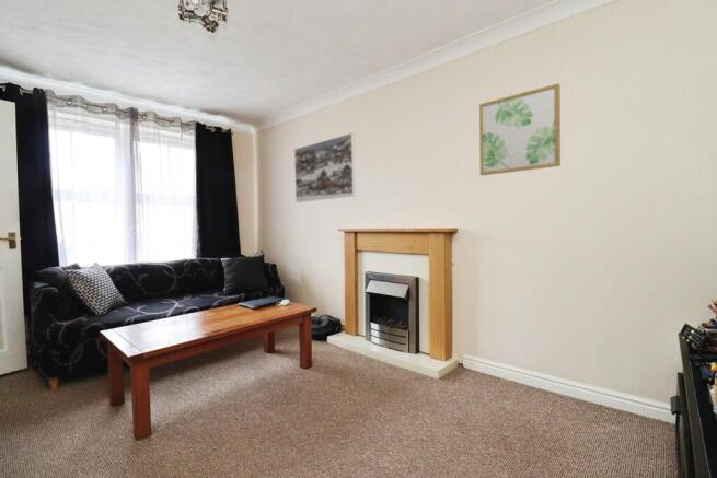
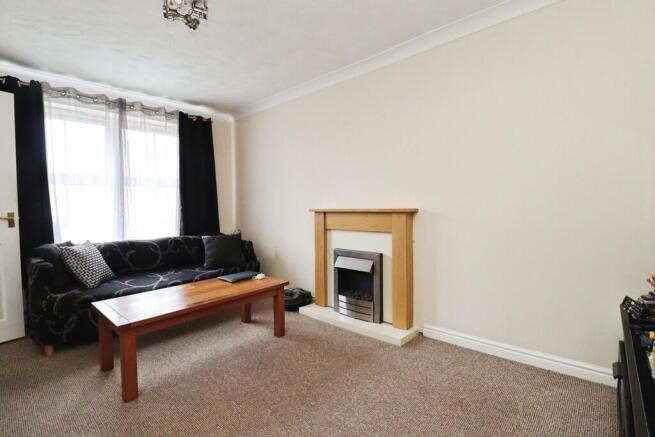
- wall art [478,82,562,176]
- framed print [293,132,357,203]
